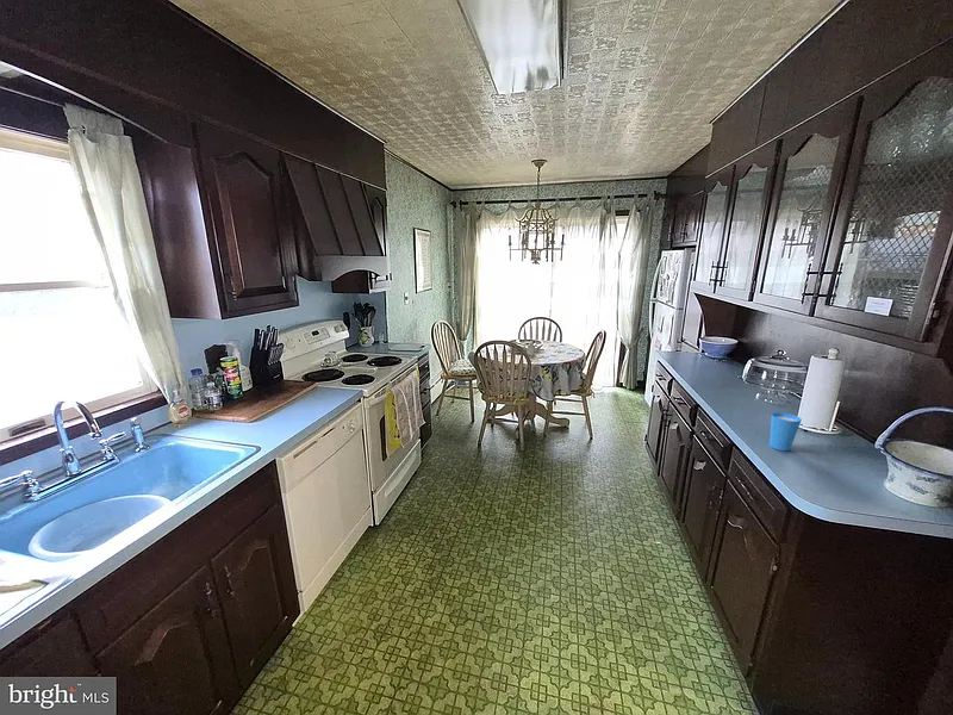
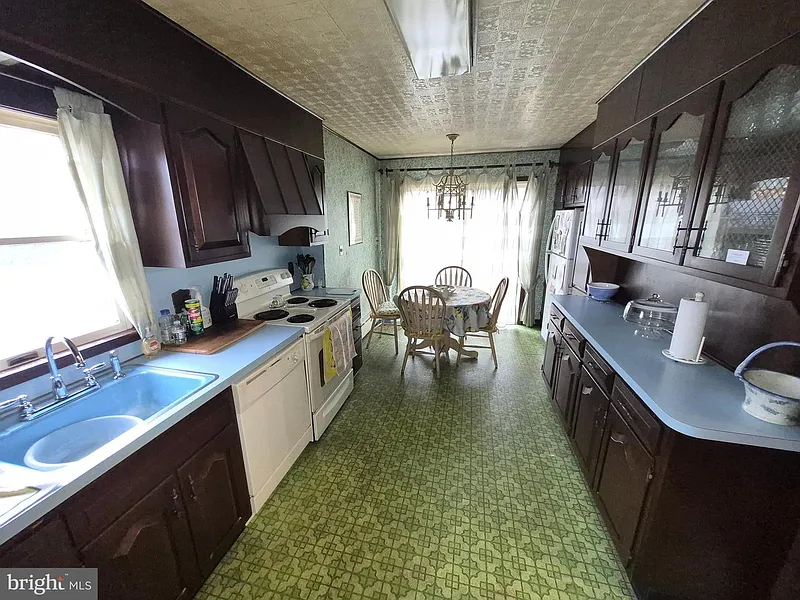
- cup [768,411,803,452]
